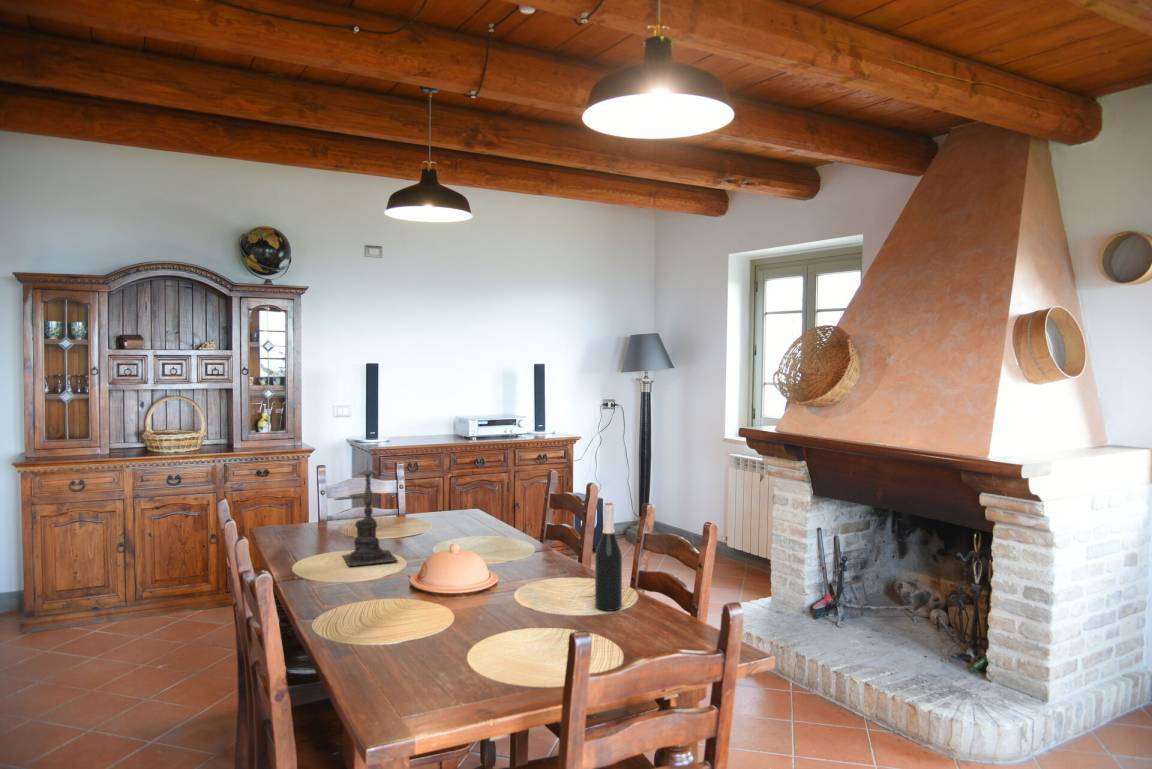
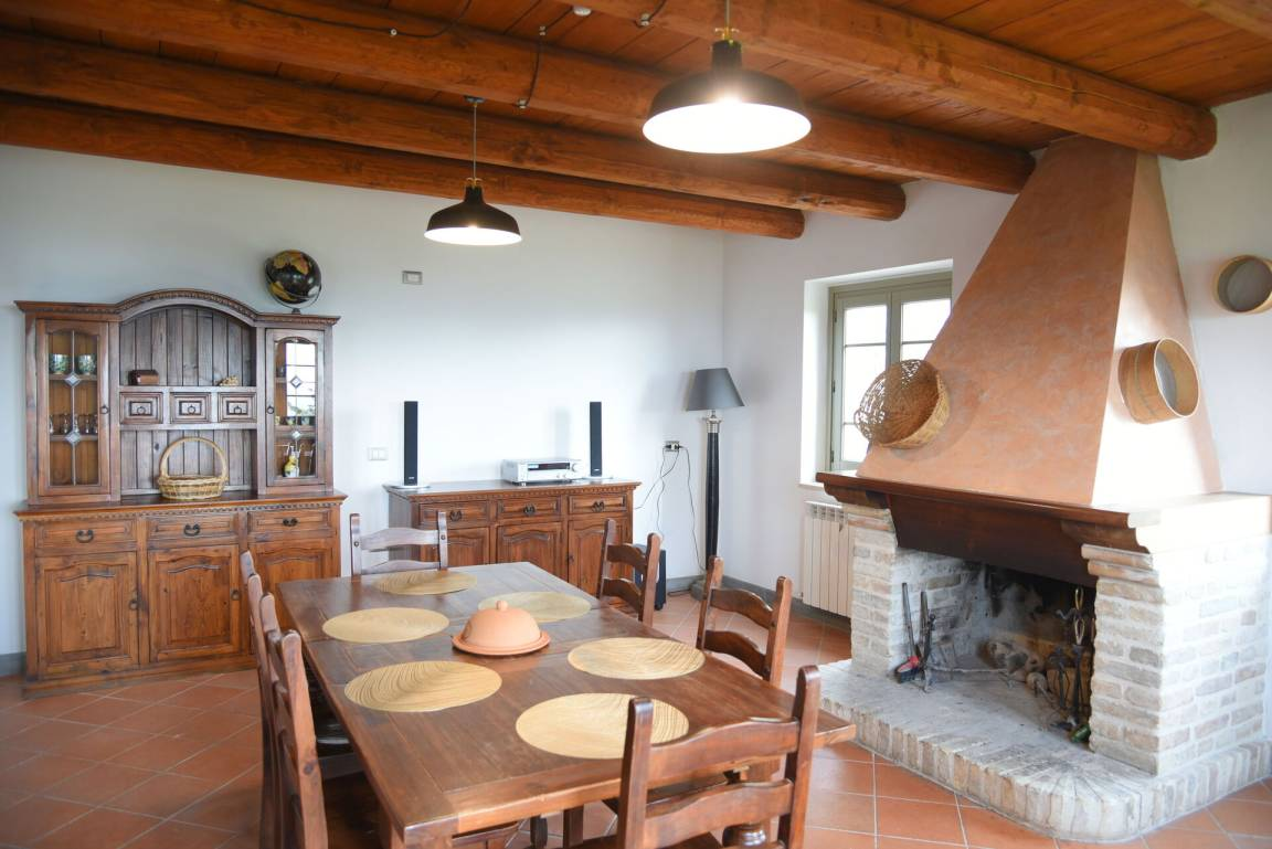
- candle holder [341,456,399,567]
- wine bottle [594,502,623,612]
